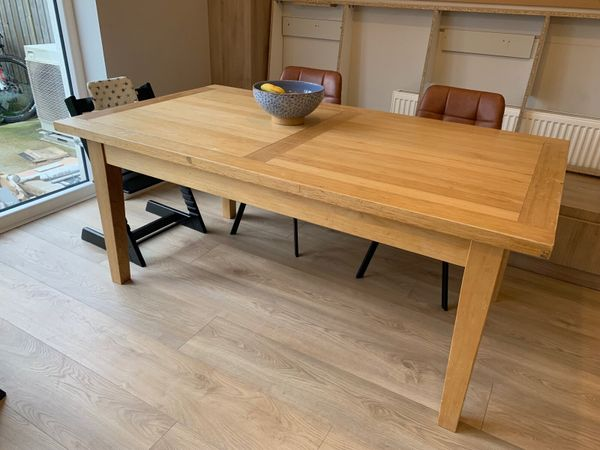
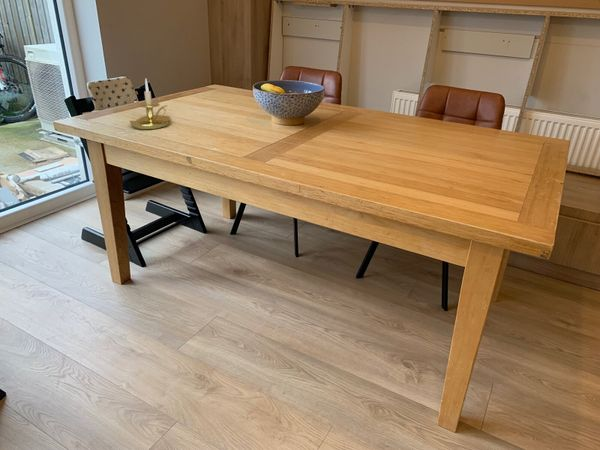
+ candle holder [129,78,172,130]
